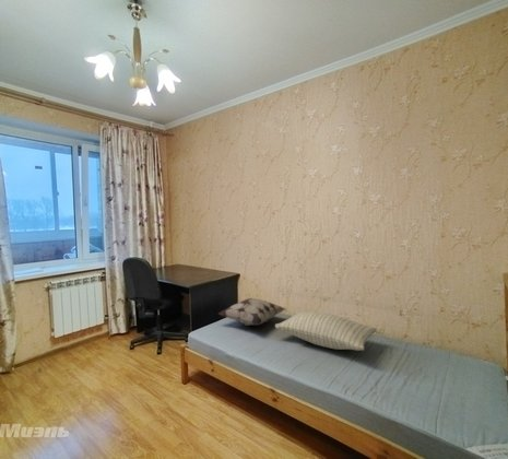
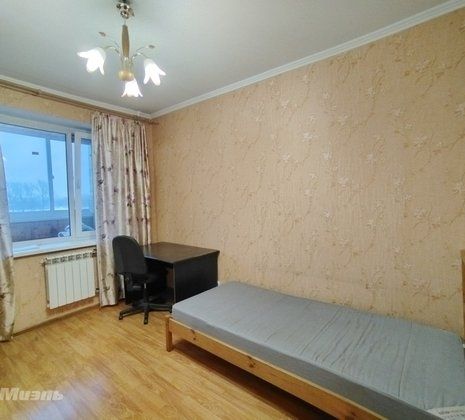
- decorative pillow [218,297,288,327]
- pillow [274,310,378,352]
